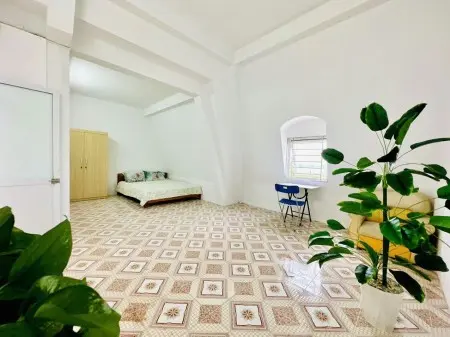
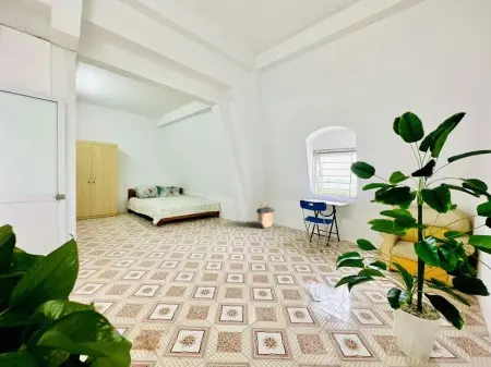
+ laundry hamper [254,201,276,229]
